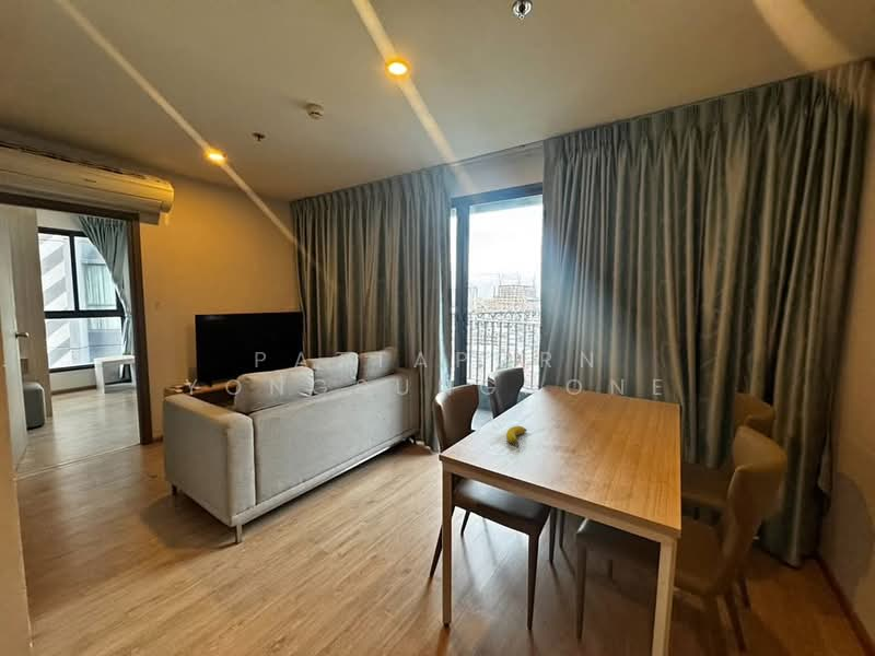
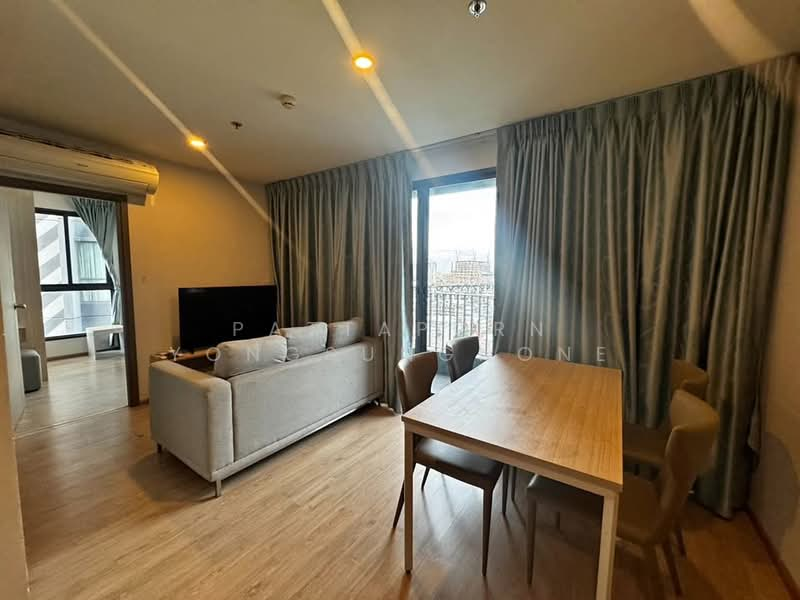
- banana [505,425,528,449]
